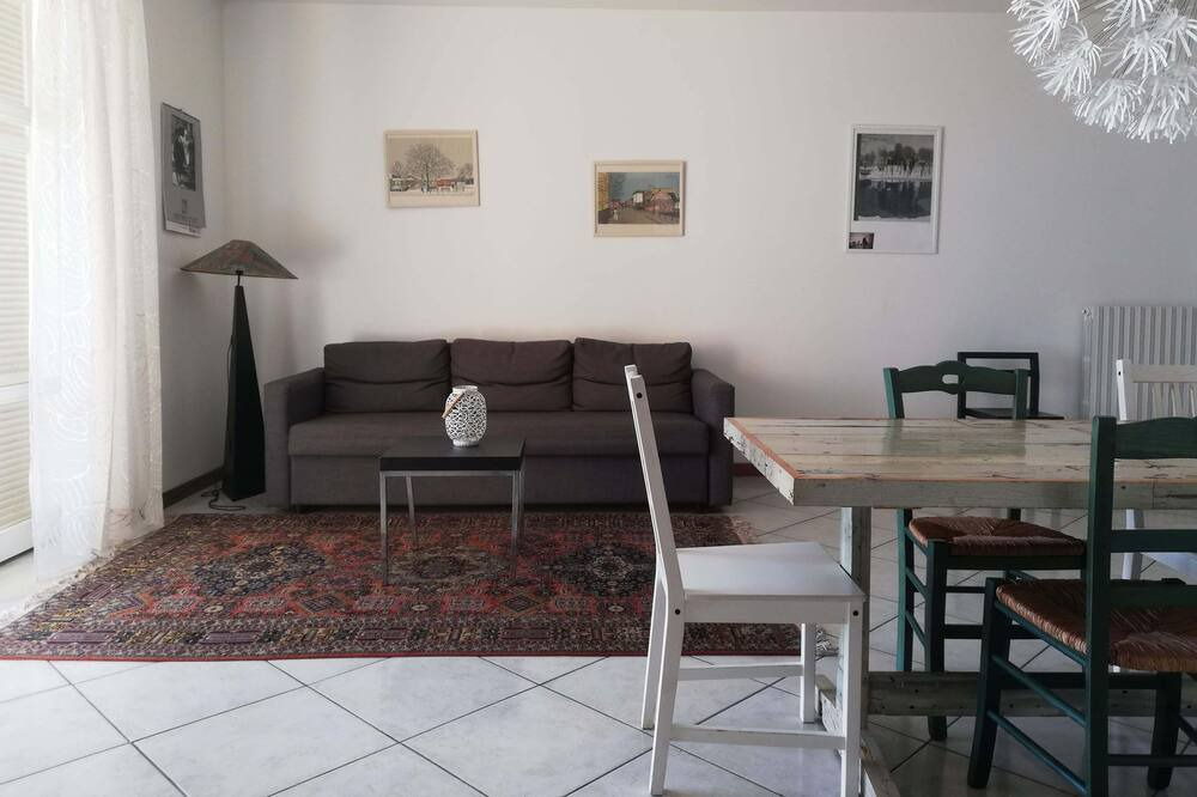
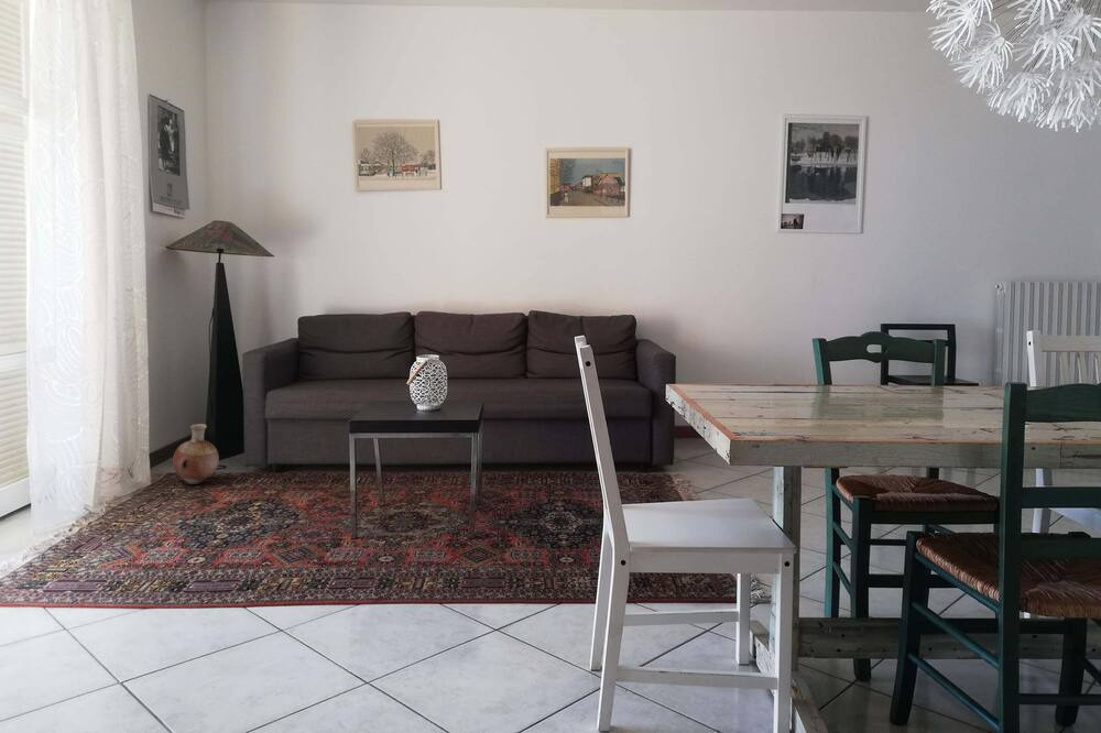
+ vase [172,423,220,485]
